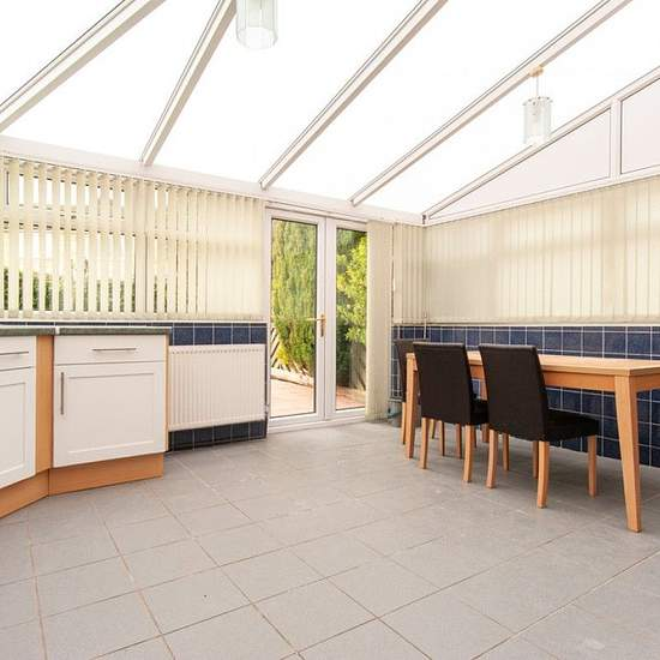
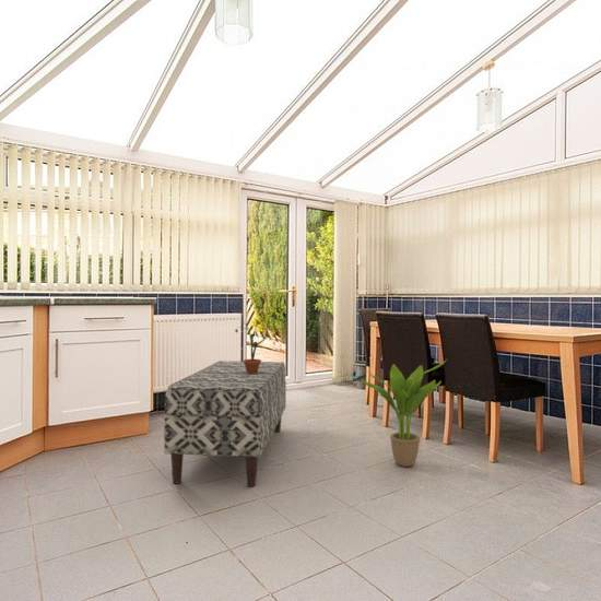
+ potted plant [360,358,448,468]
+ bench [163,360,287,487]
+ potted plant [234,311,279,373]
